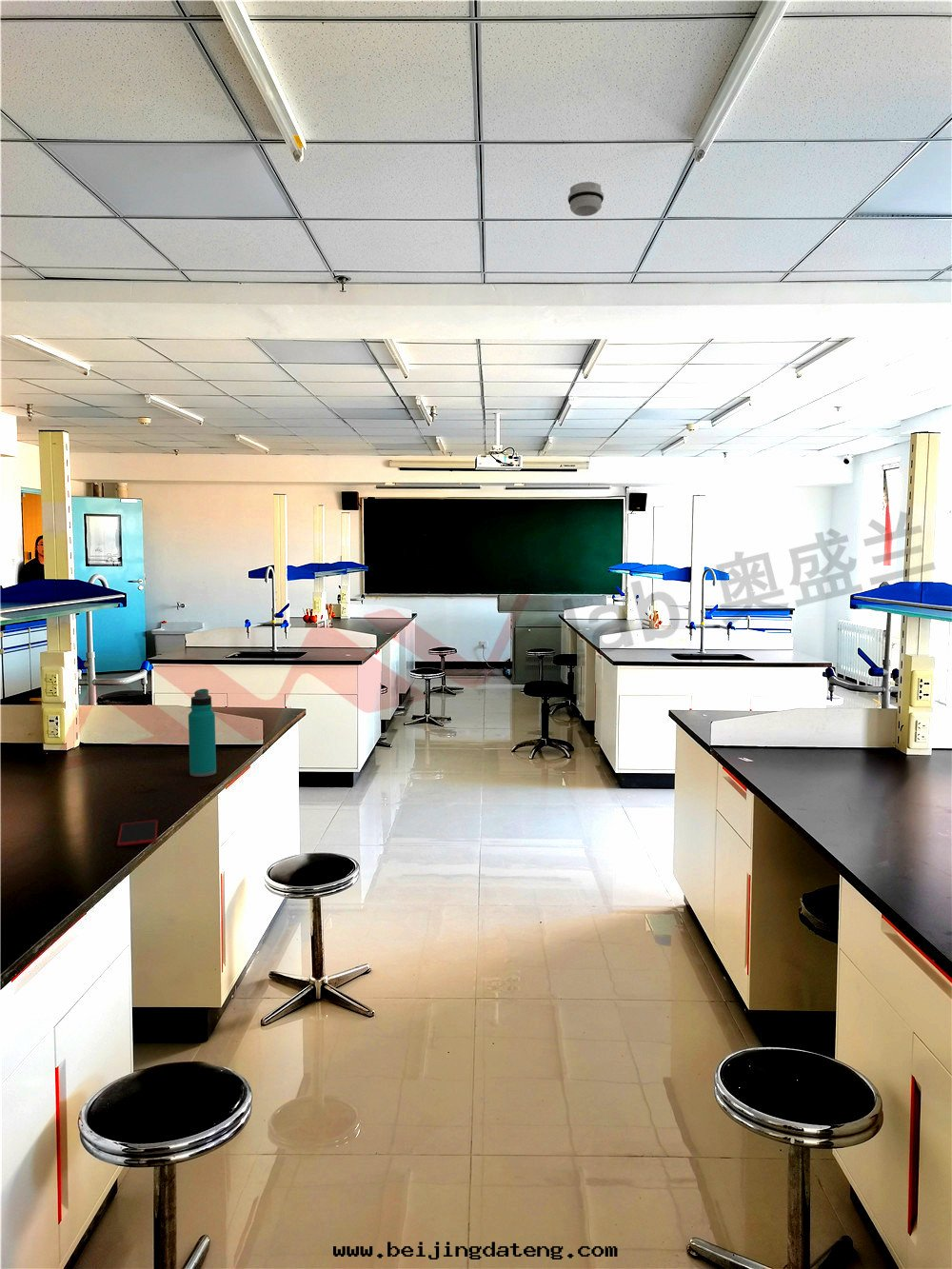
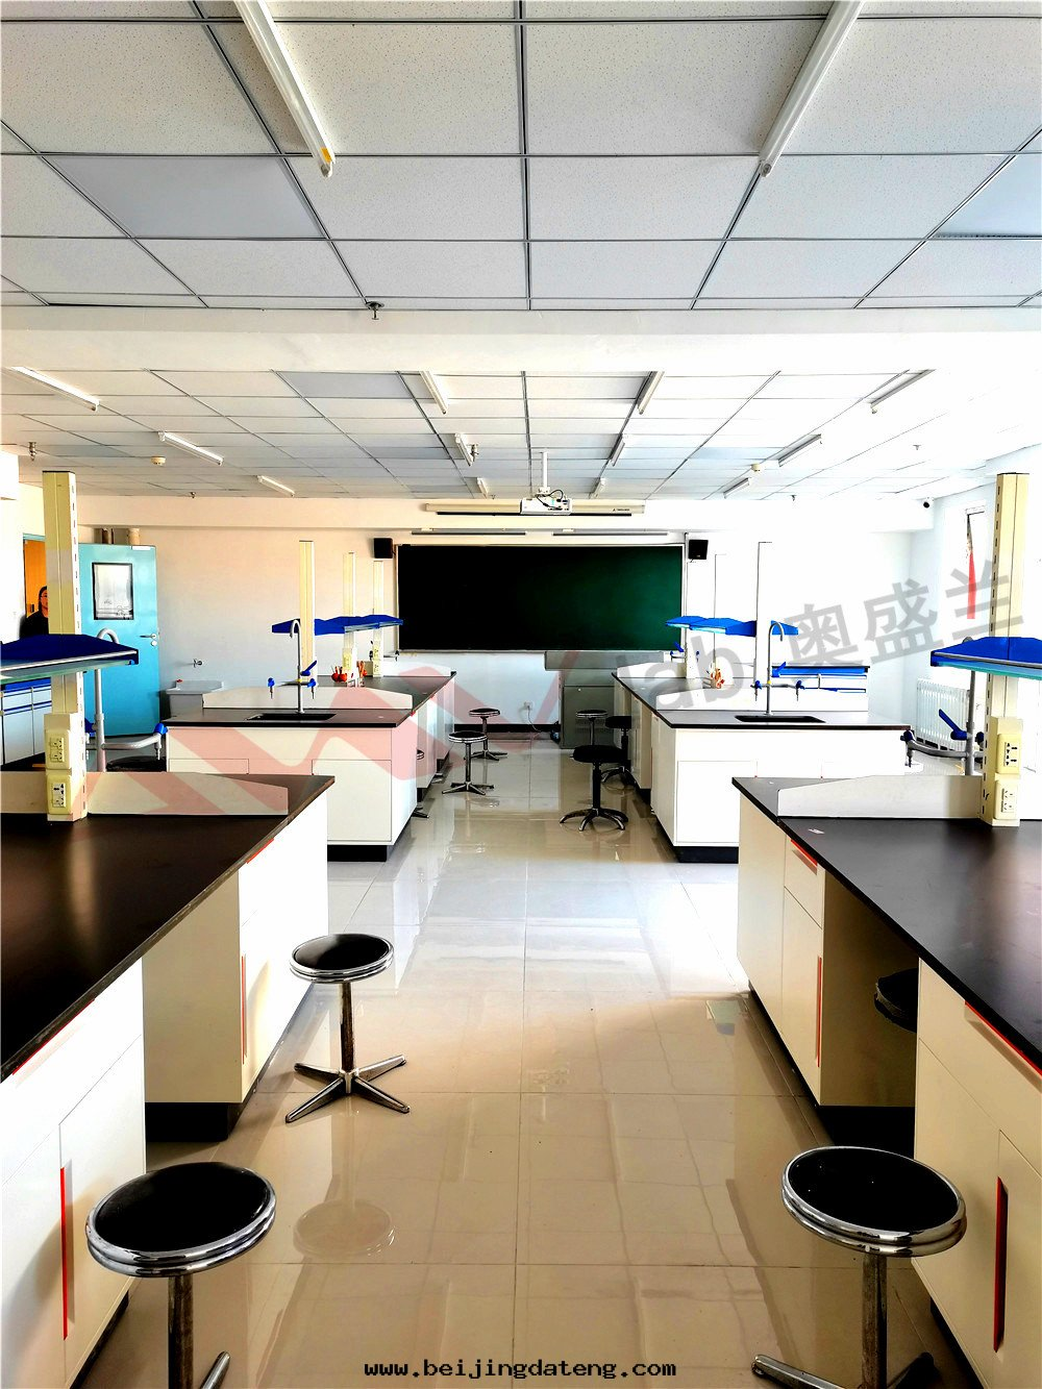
- smoke detector [567,181,605,217]
- water bottle [188,688,217,778]
- smartphone [116,819,158,847]
